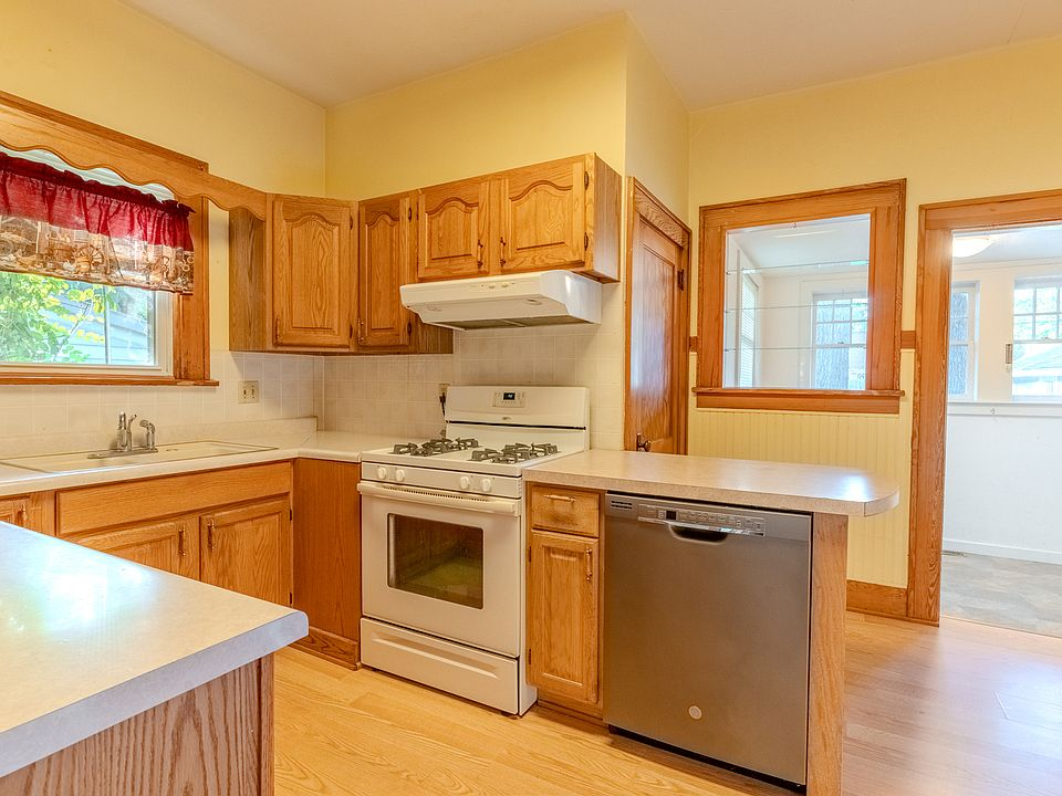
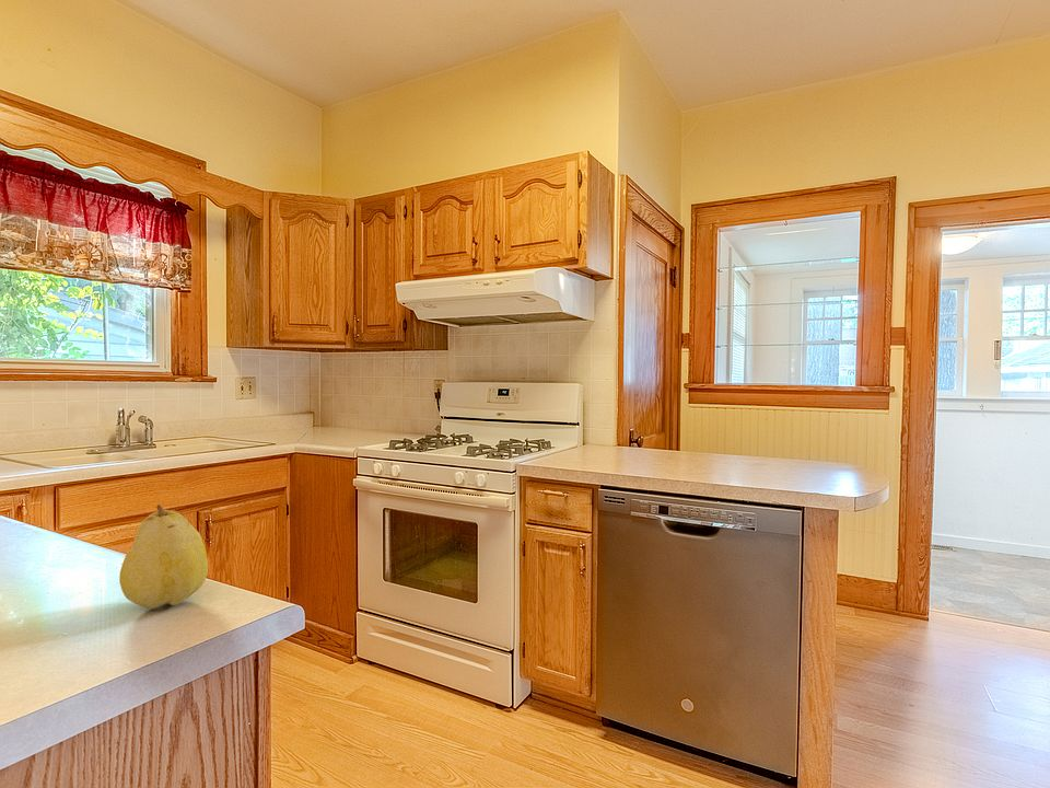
+ fruit [118,503,209,610]
